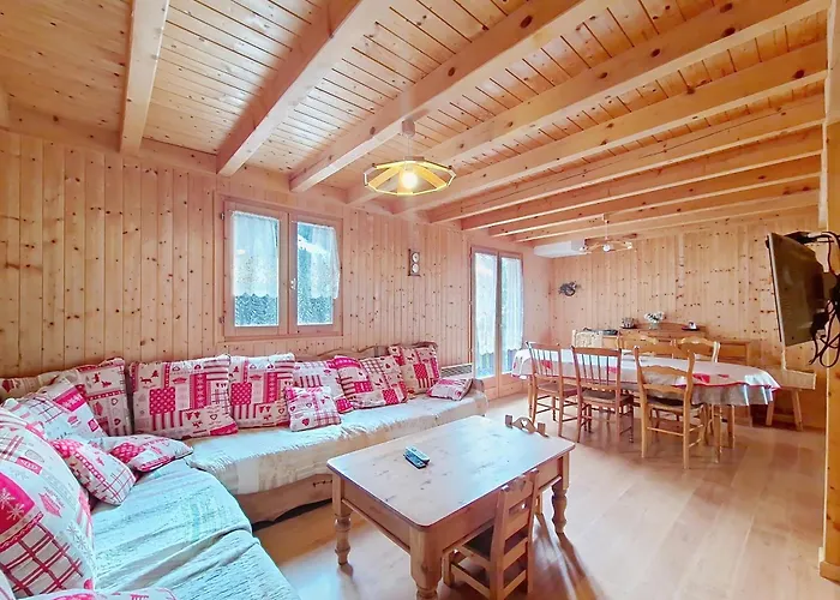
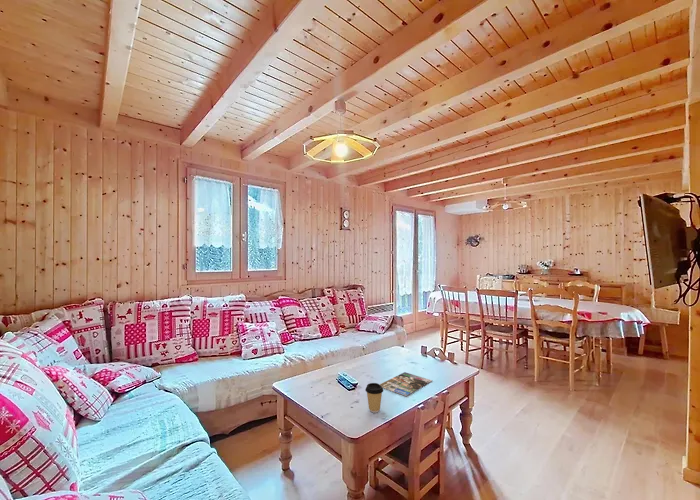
+ coffee cup [364,382,384,414]
+ magazine [379,371,433,397]
